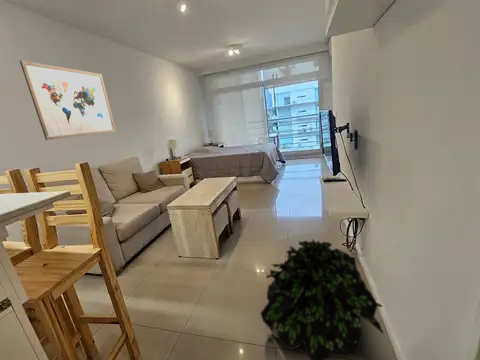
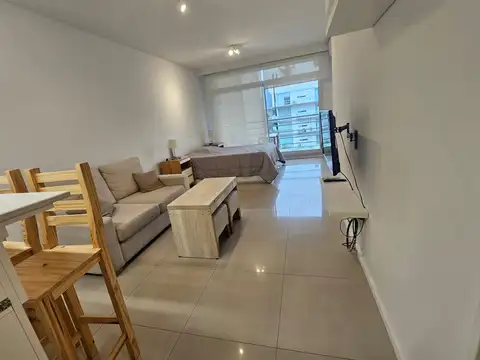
- wall art [19,59,117,141]
- potted plant [259,238,384,360]
